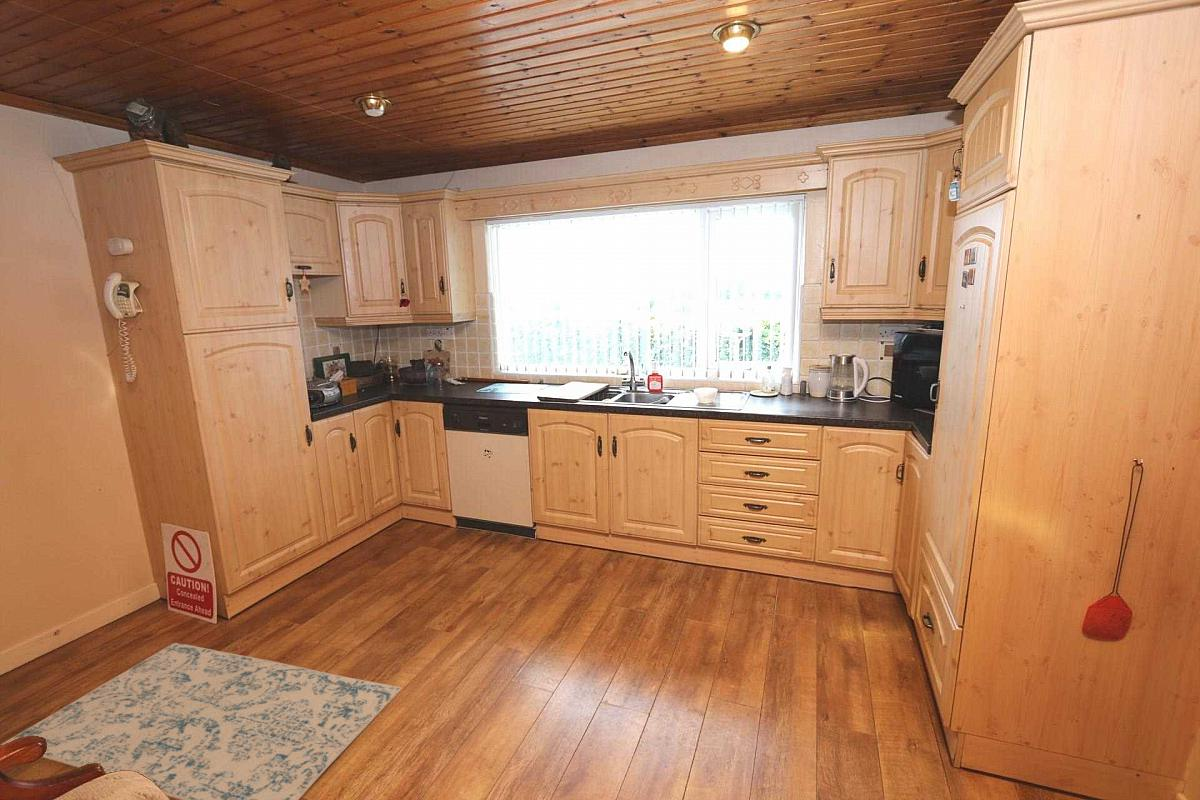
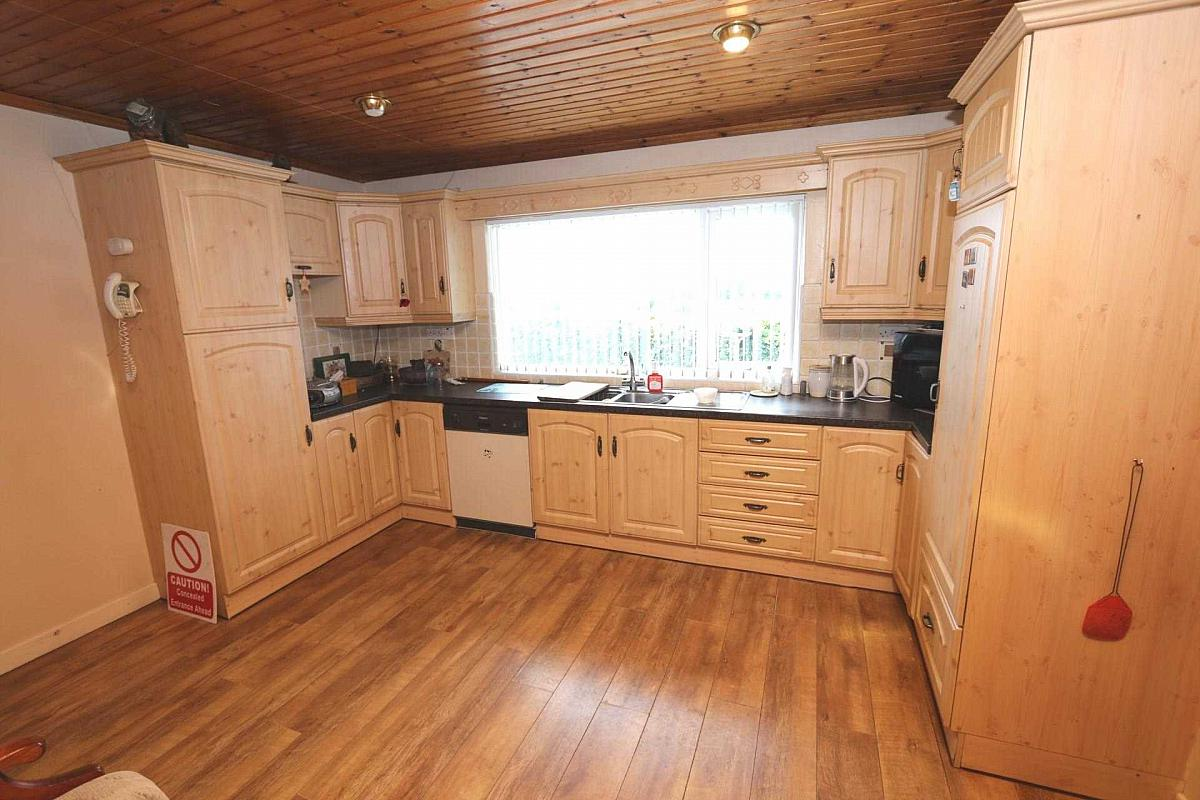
- rug [0,642,403,800]
